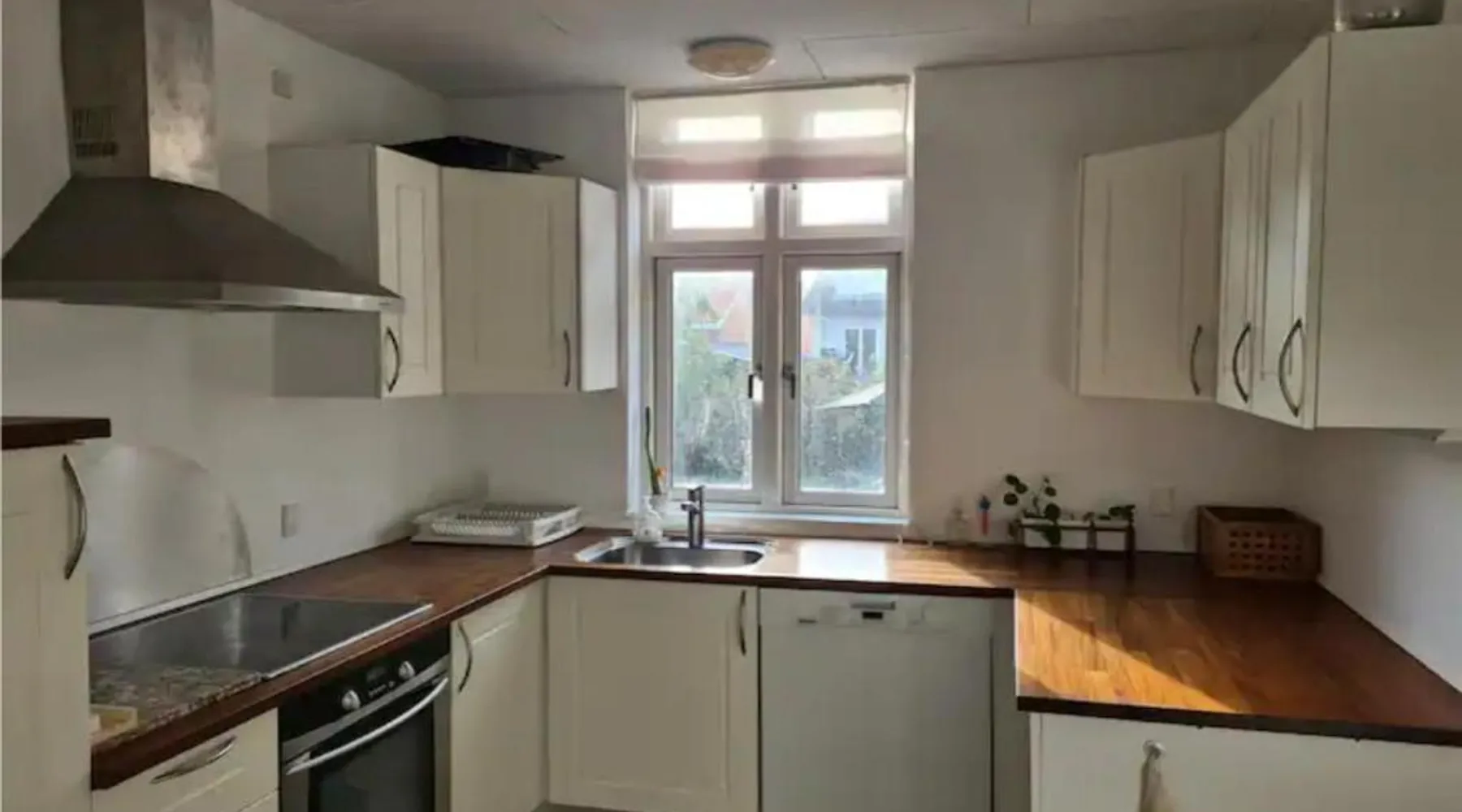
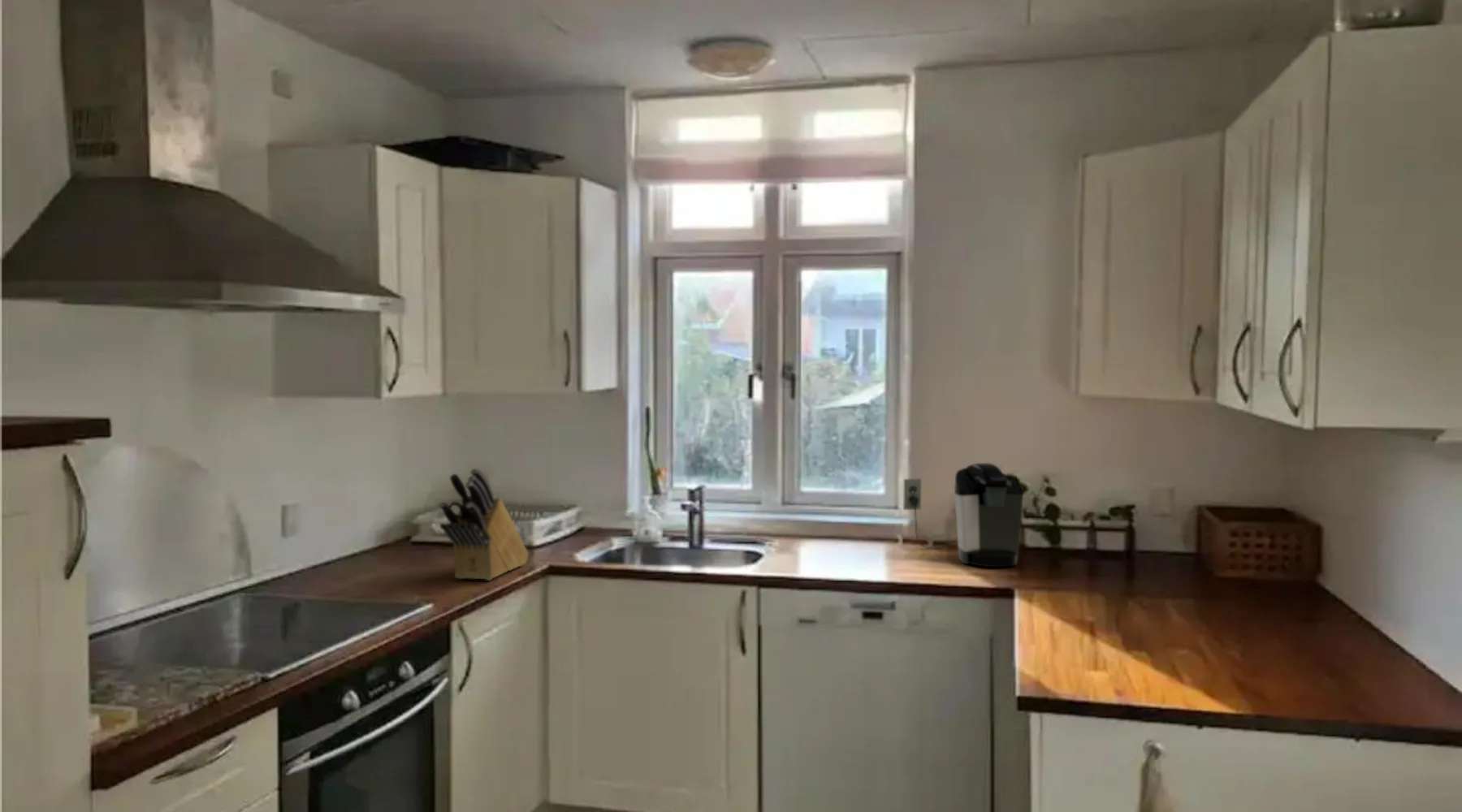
+ knife block [439,468,530,581]
+ coffee maker [902,462,1024,568]
